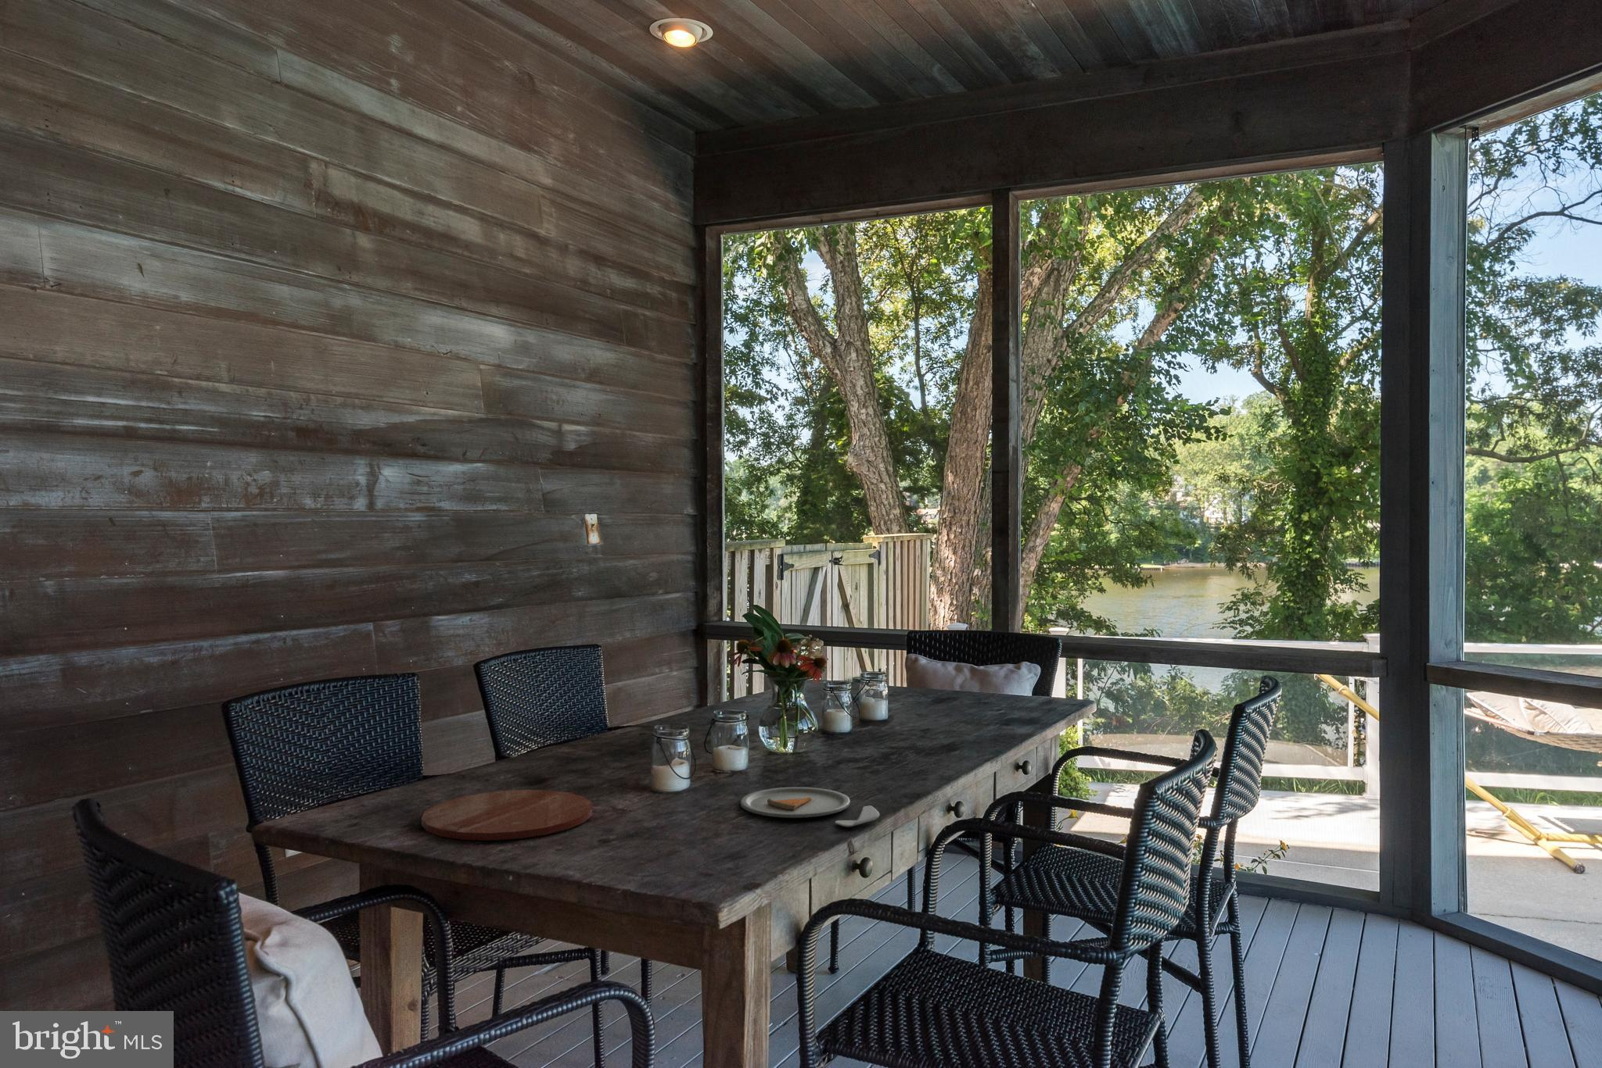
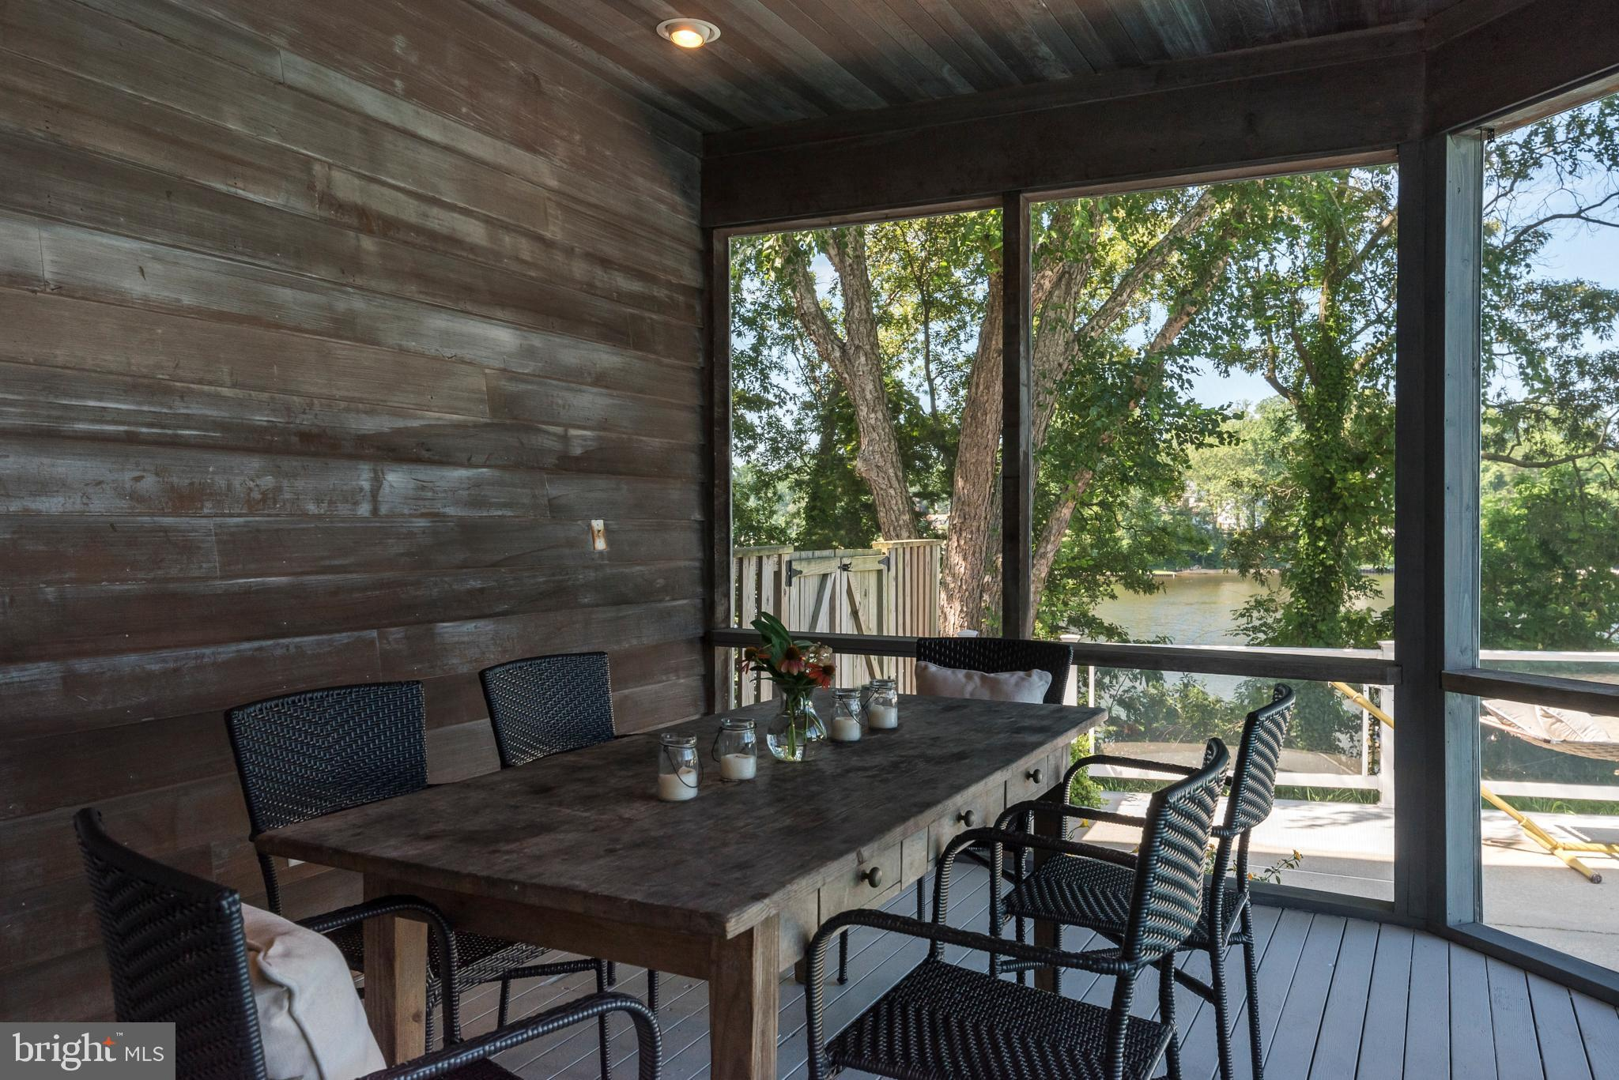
- plate [421,789,593,842]
- dinner plate [740,786,880,827]
